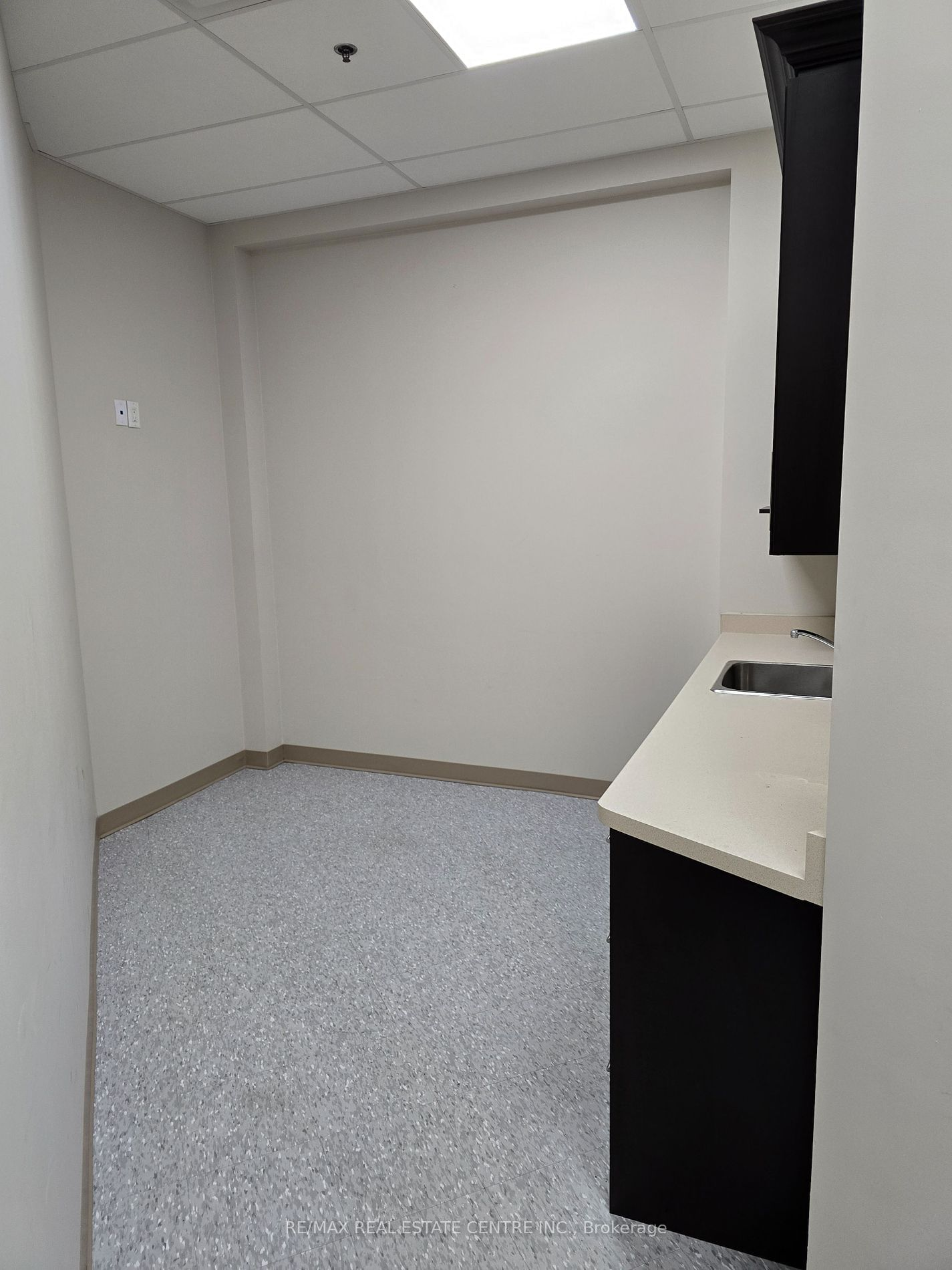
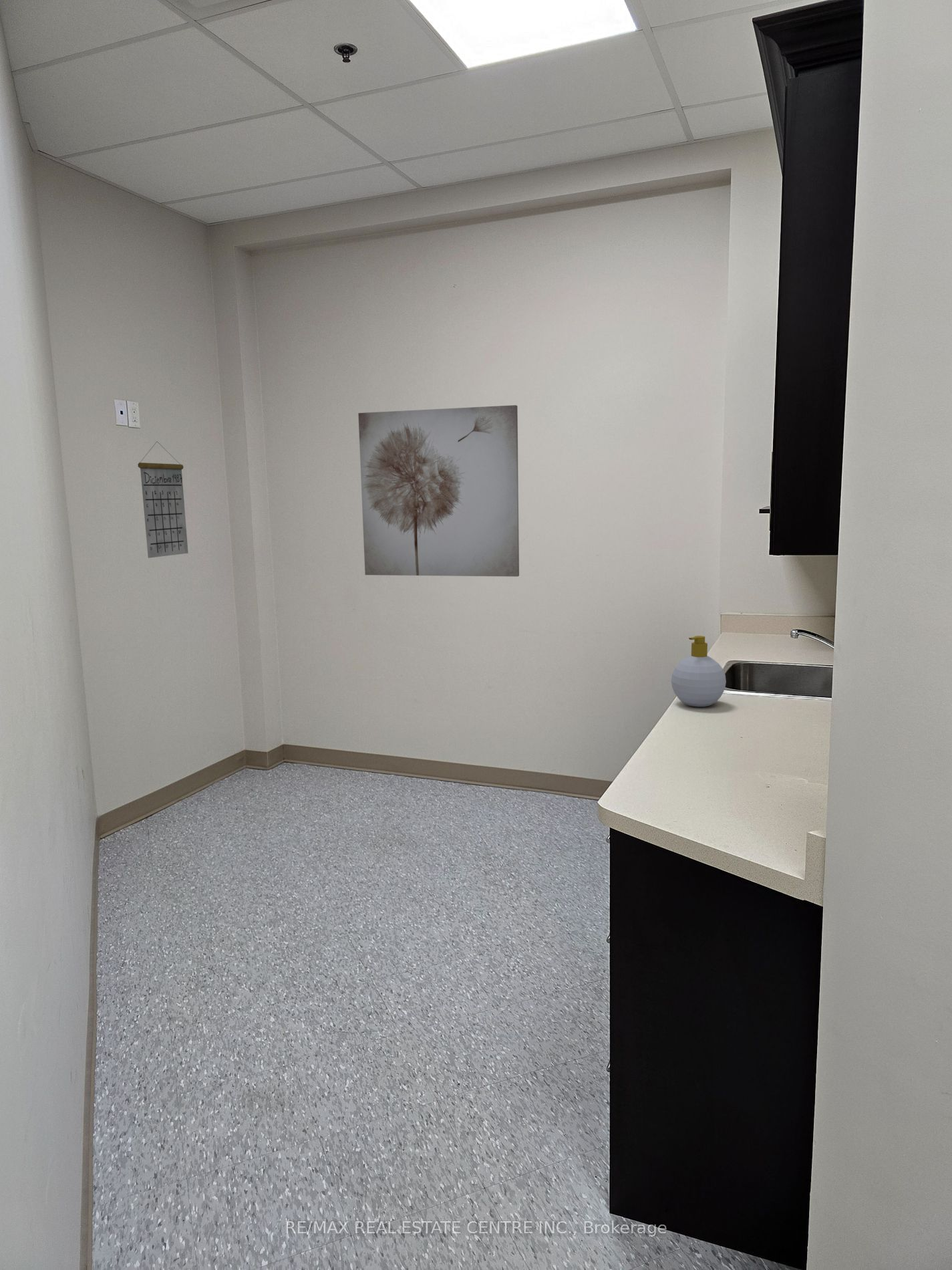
+ soap bottle [671,635,727,707]
+ wall art [357,404,520,578]
+ calendar [137,440,189,559]
